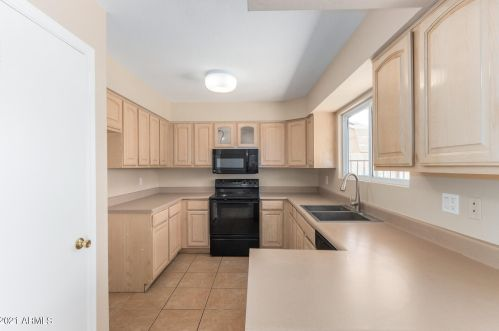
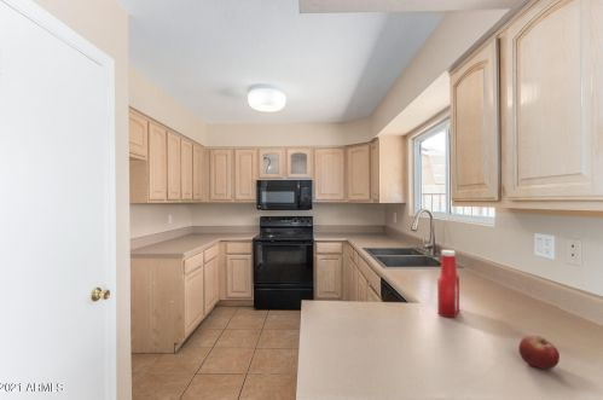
+ soap bottle [436,249,460,319]
+ fruit [517,335,561,370]
